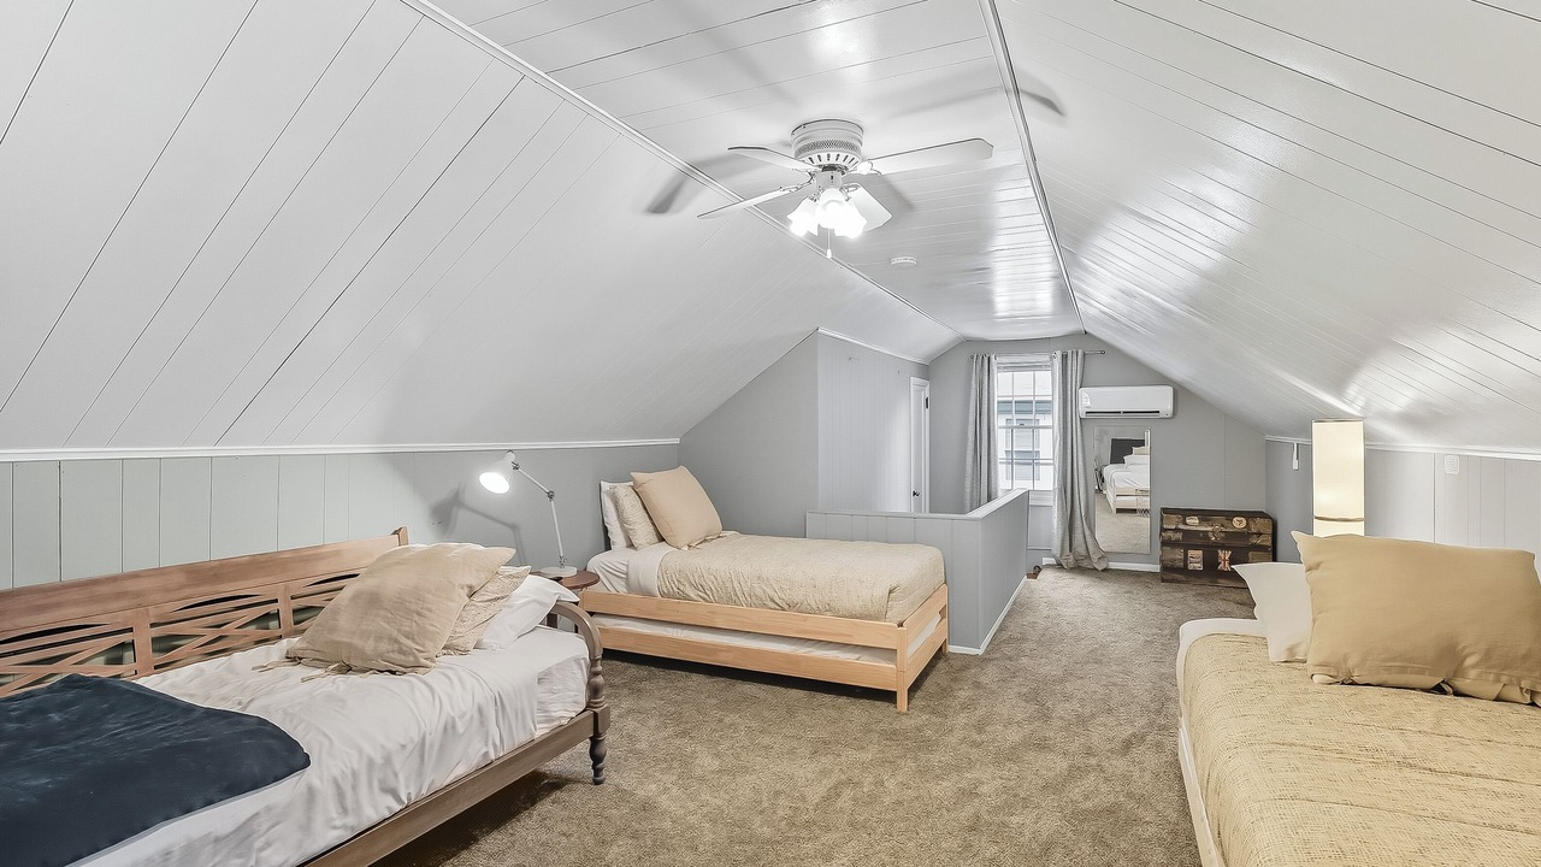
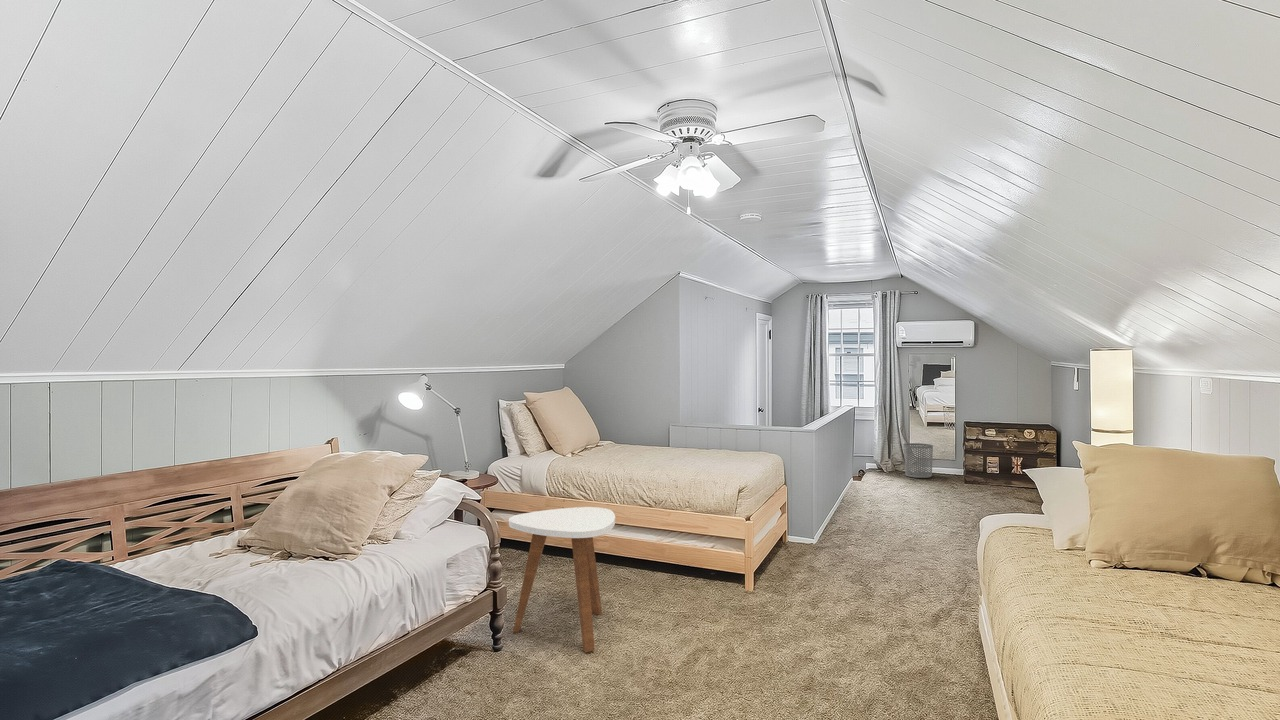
+ side table [508,506,616,653]
+ waste bin [903,442,934,479]
